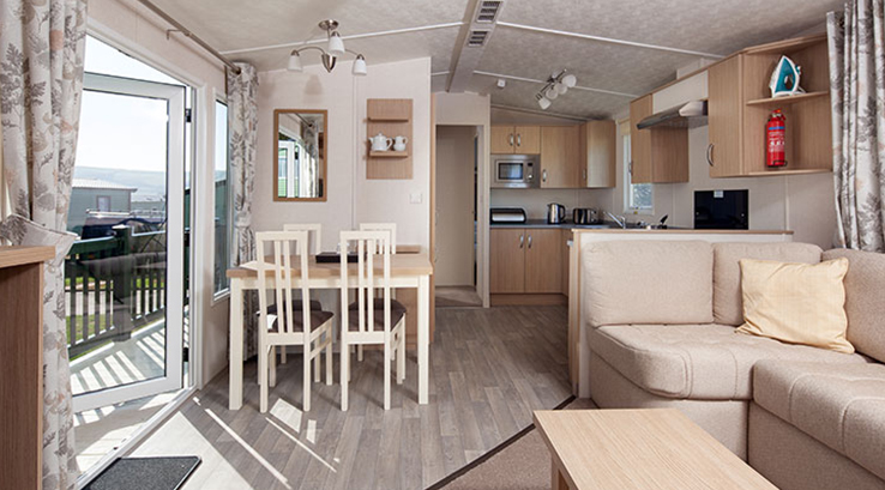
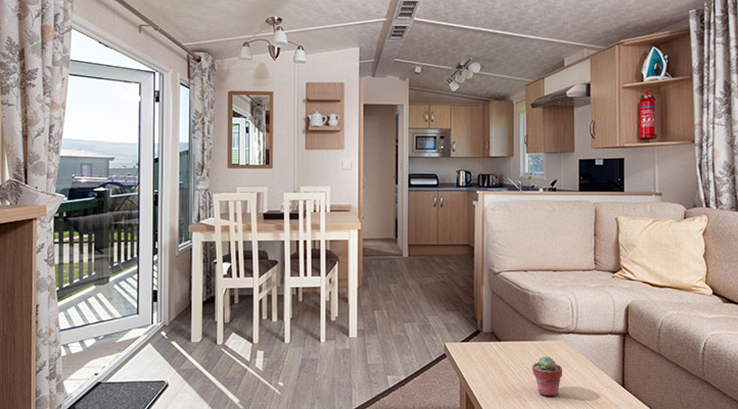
+ potted succulent [531,356,563,397]
